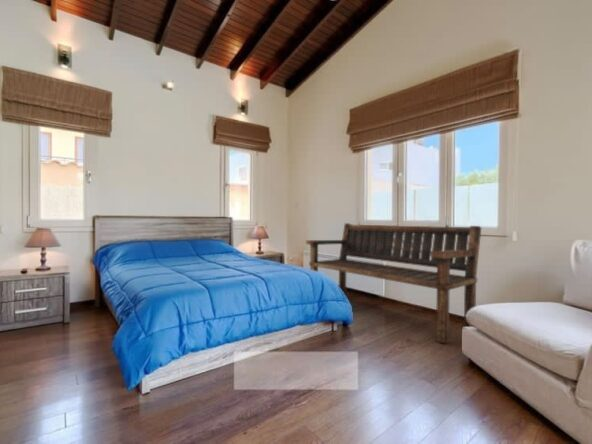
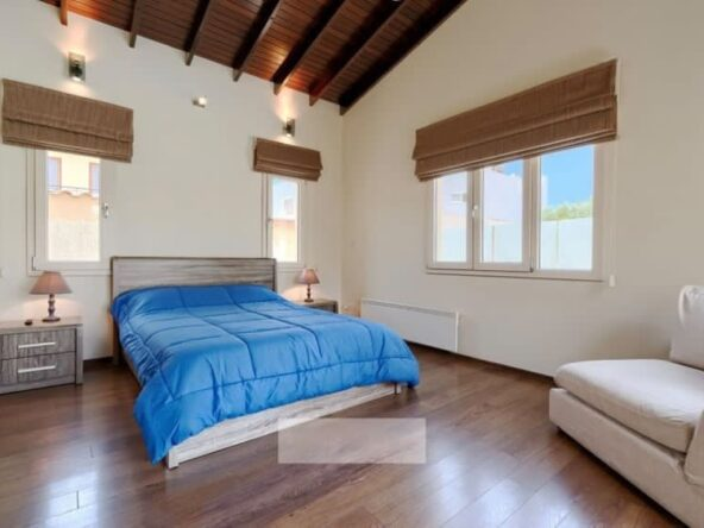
- bench [305,222,482,344]
